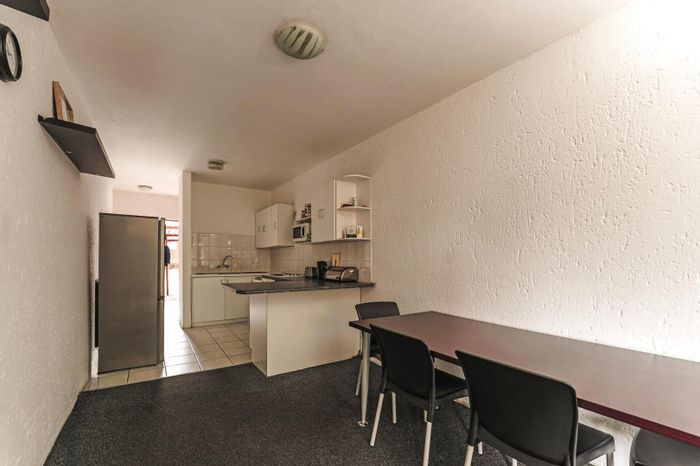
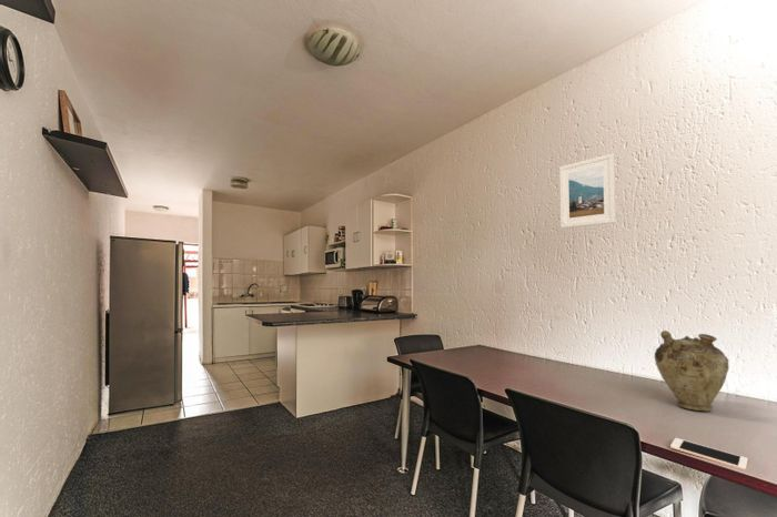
+ cell phone [669,437,749,470]
+ vase [654,330,729,412]
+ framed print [558,152,617,229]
